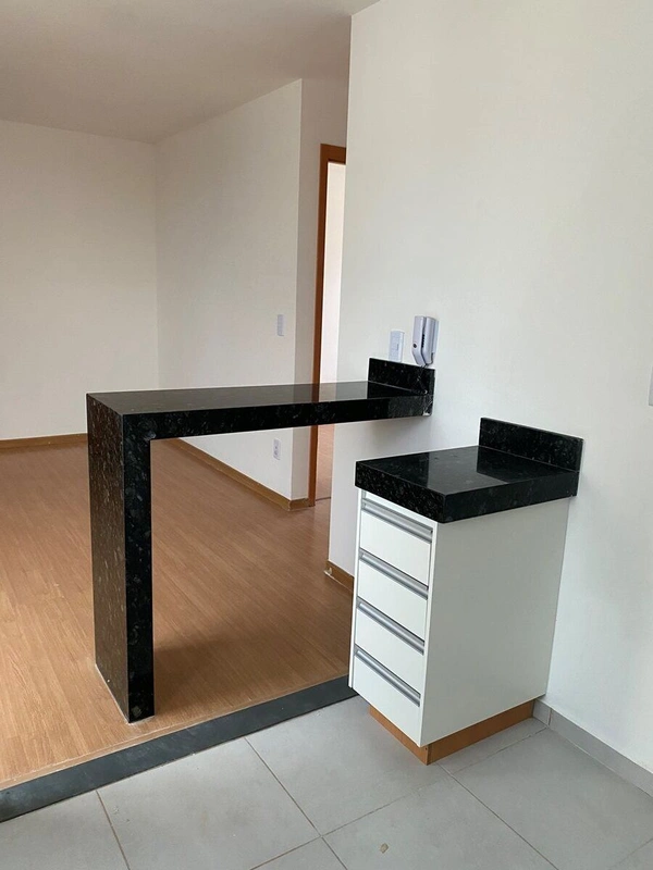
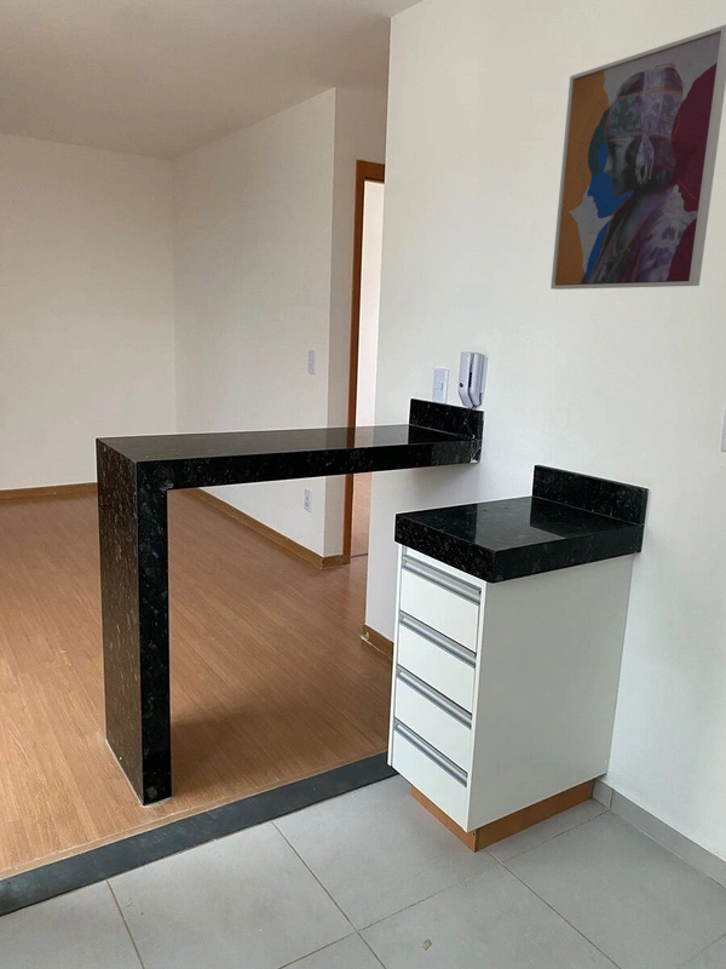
+ wall art [549,24,726,291]
